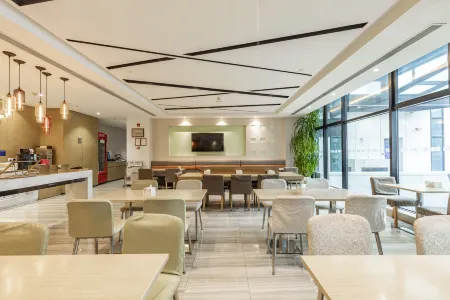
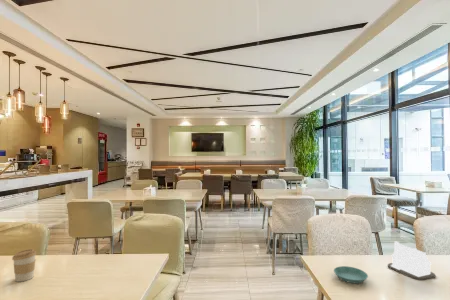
+ coffee cup [11,248,37,283]
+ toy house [387,241,436,281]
+ saucer [333,265,369,284]
